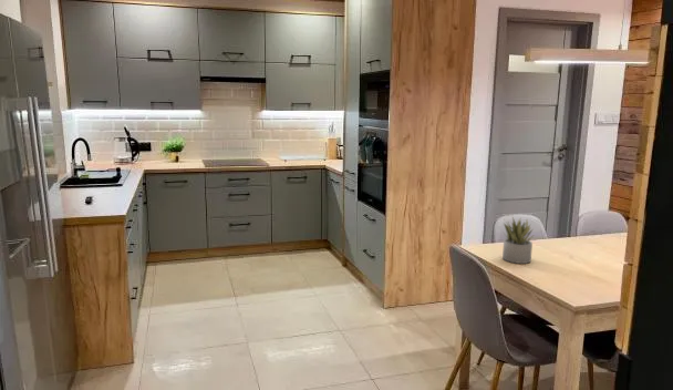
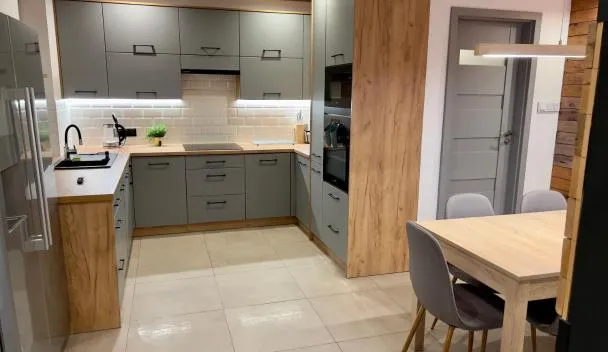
- succulent plant [501,217,535,265]
